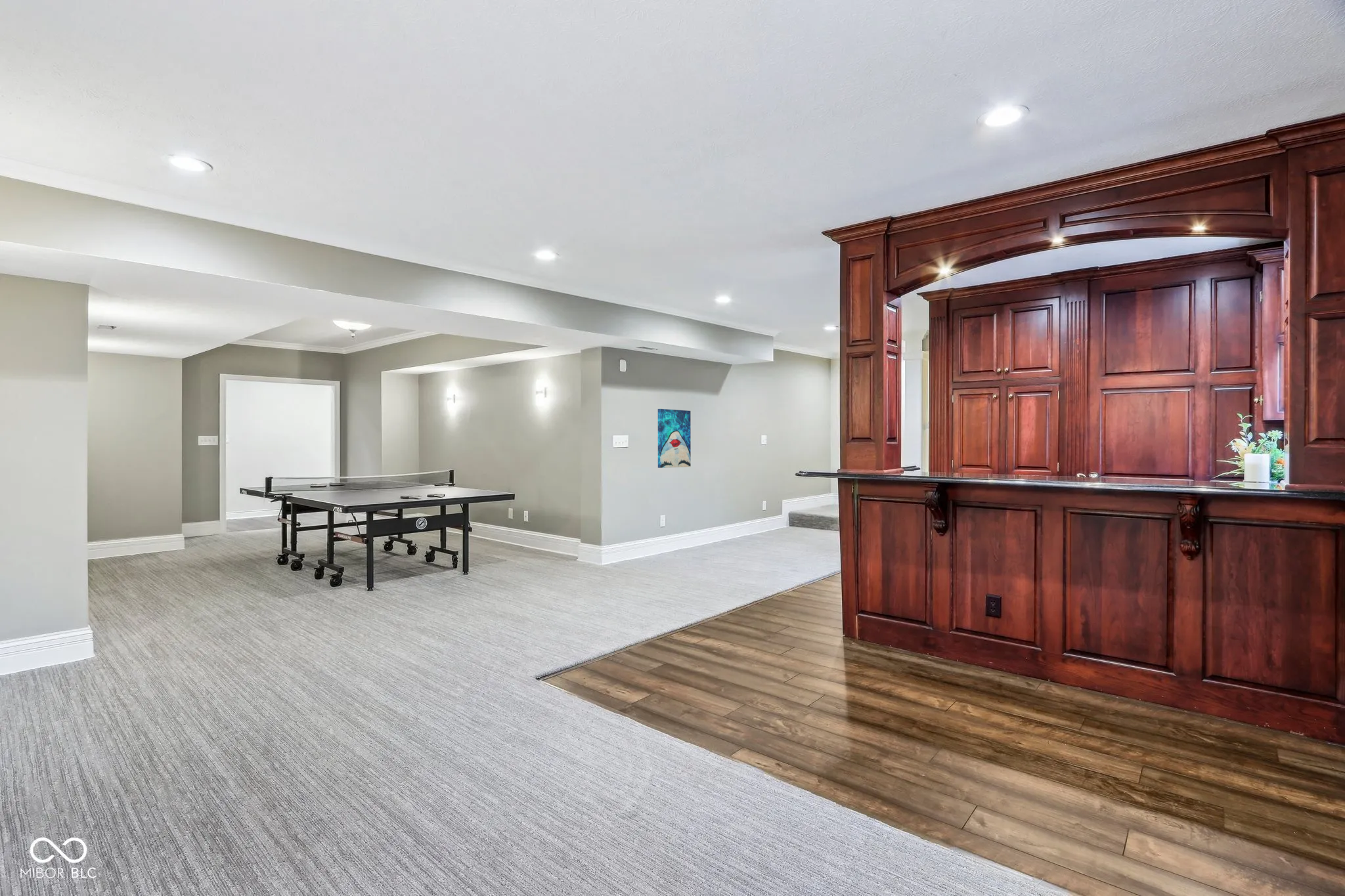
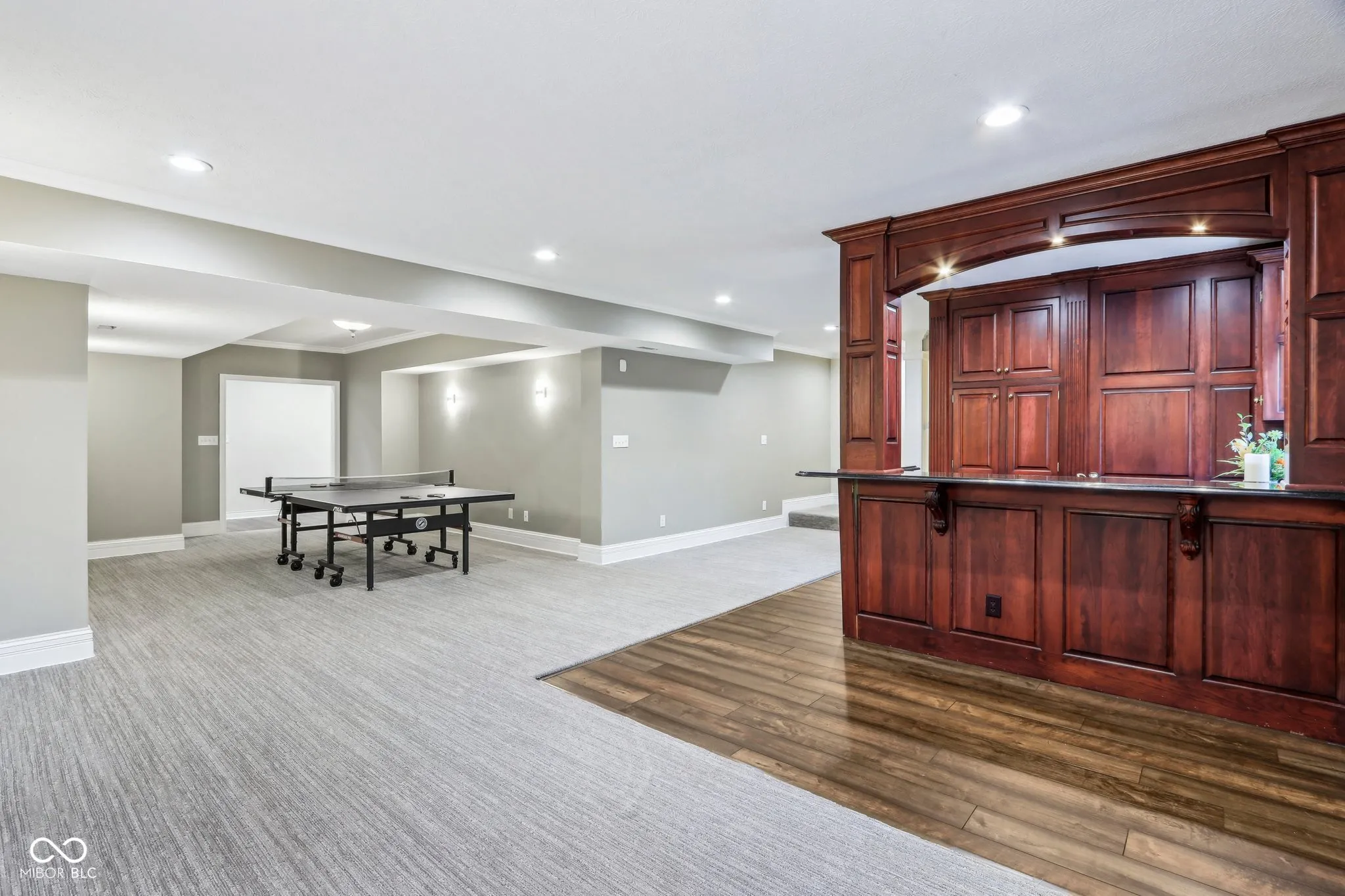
- wall art [657,408,692,469]
